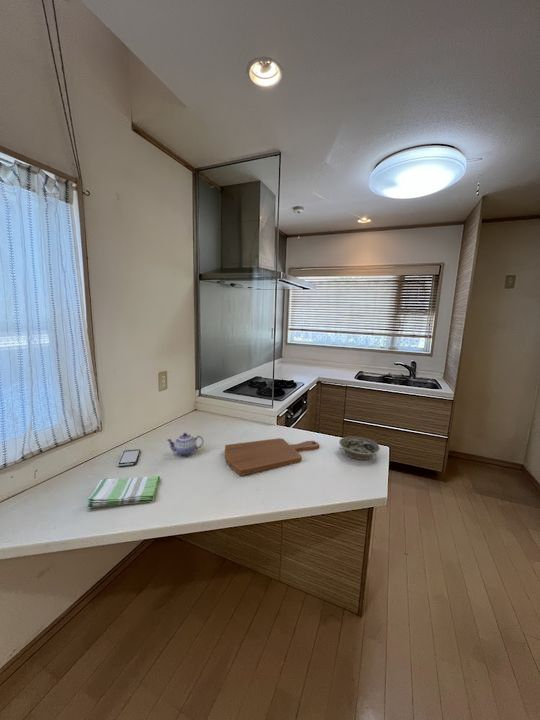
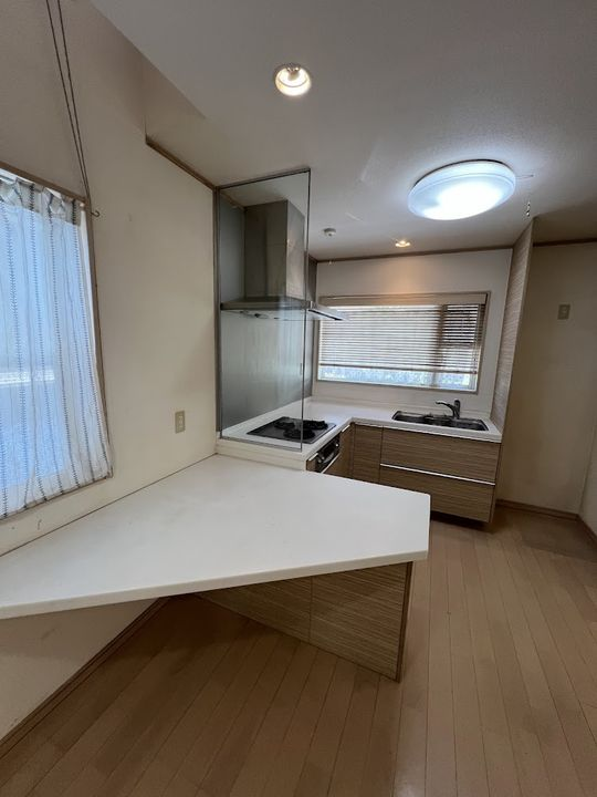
- teapot [166,432,205,457]
- bowl [338,436,381,461]
- dish towel [86,475,161,508]
- smartphone [116,448,141,467]
- cutting board [224,437,320,477]
